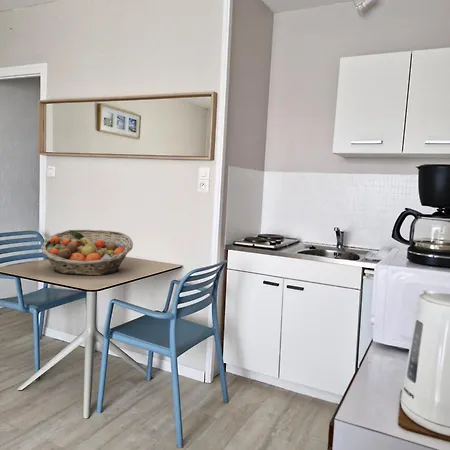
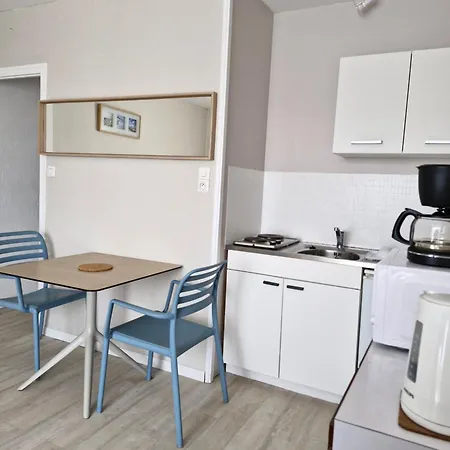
- fruit basket [40,229,134,276]
